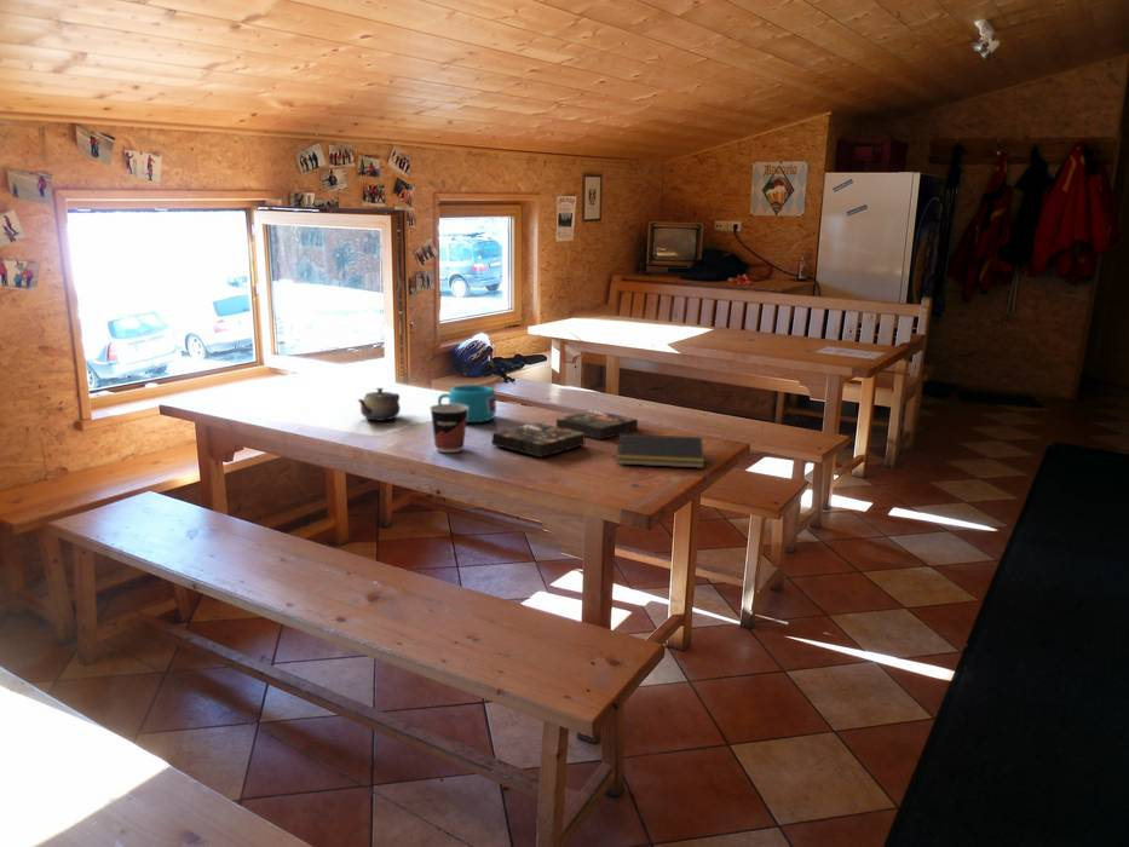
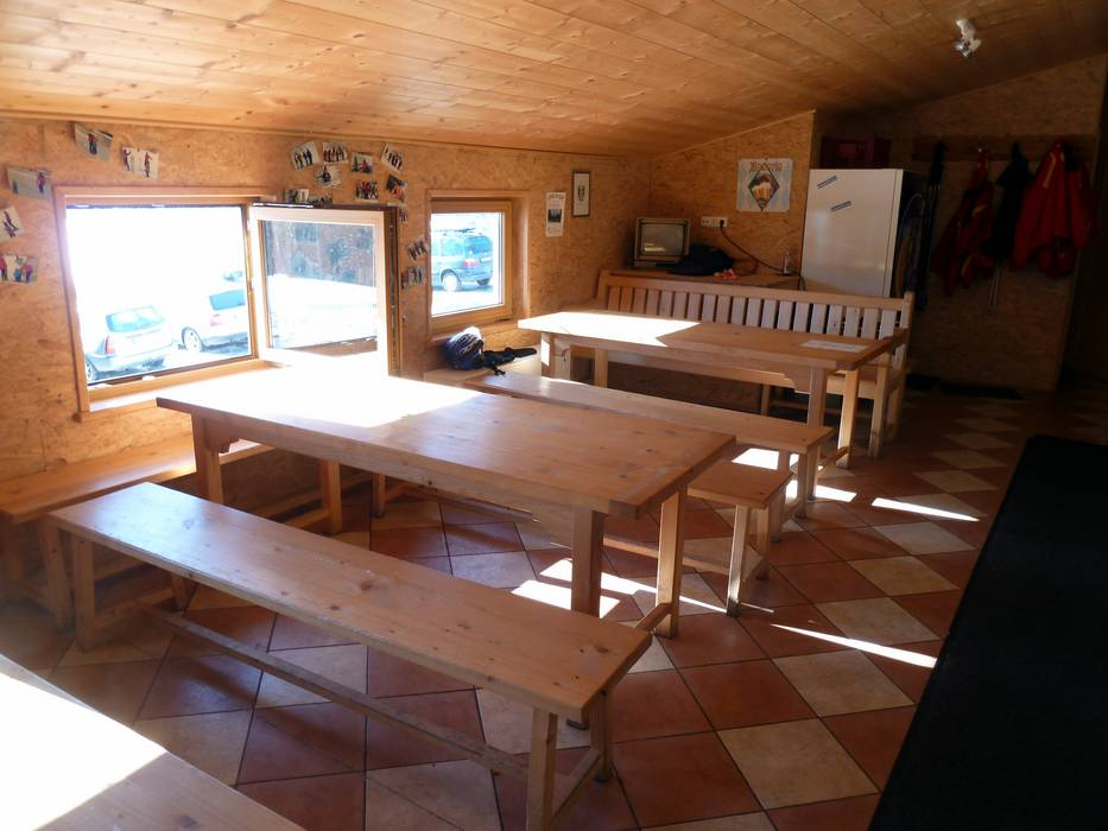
- teapot [356,387,402,422]
- cup [428,403,468,454]
- notepad [616,433,705,469]
- cup [437,384,497,424]
- board game [491,409,639,459]
